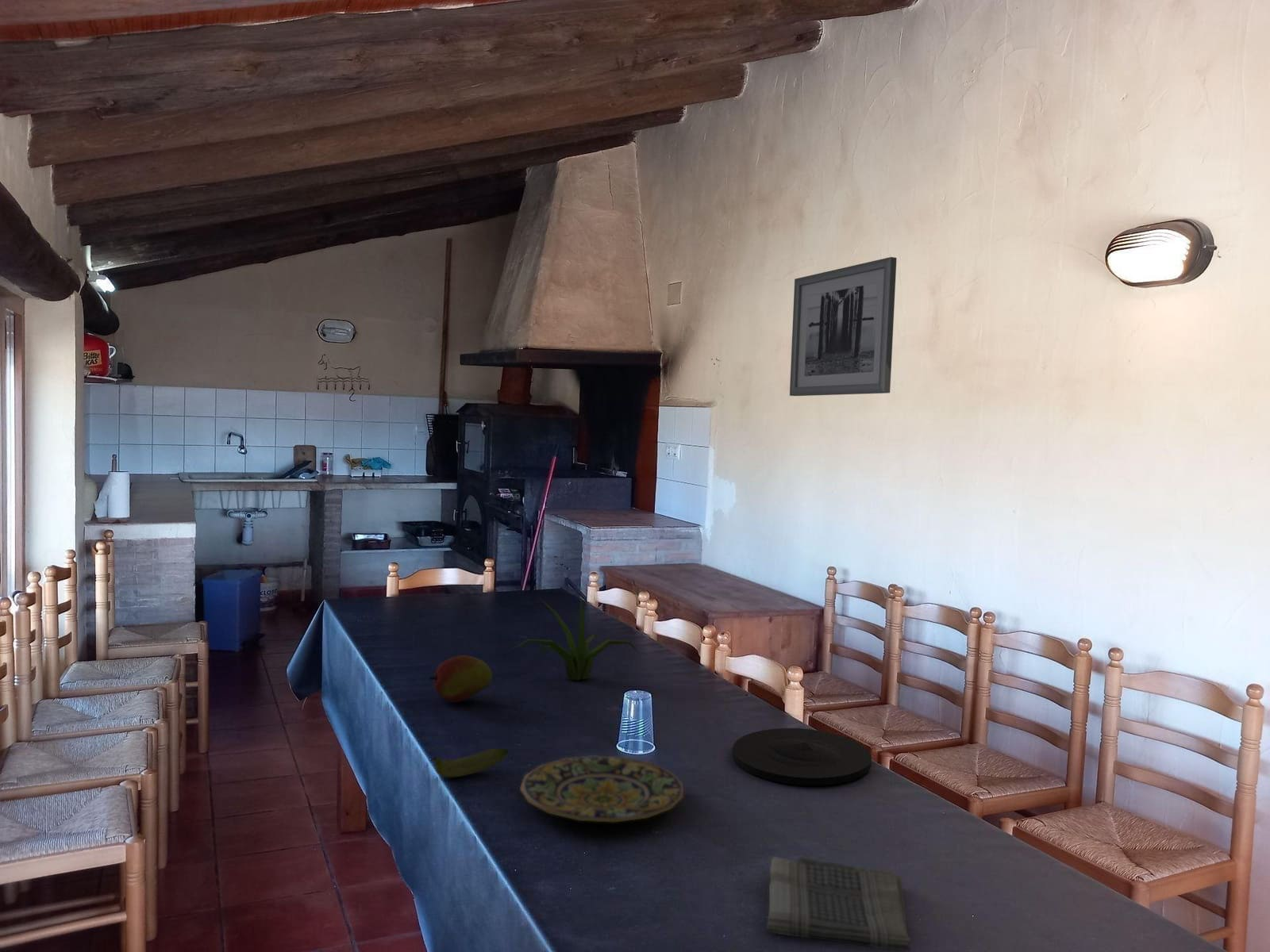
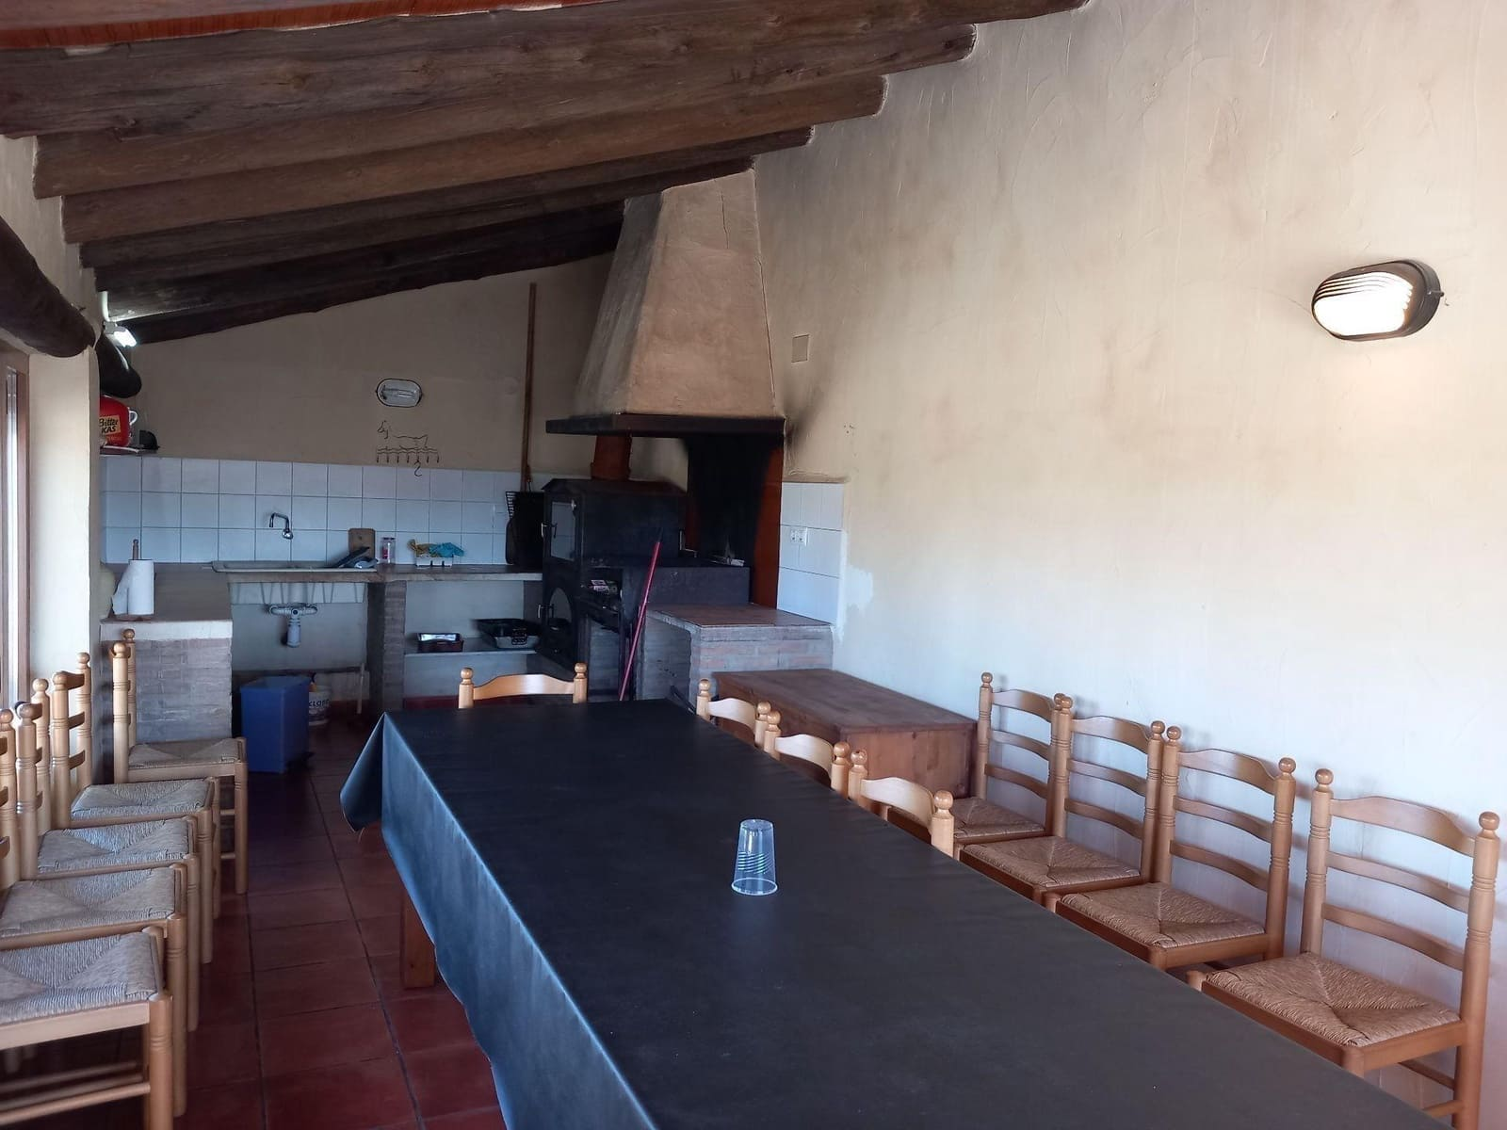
- plate [519,754,684,823]
- wall art [789,256,898,397]
- plate [732,727,872,786]
- plant [508,589,644,681]
- dish towel [766,856,911,952]
- fruit [429,655,493,703]
- banana [433,747,509,777]
